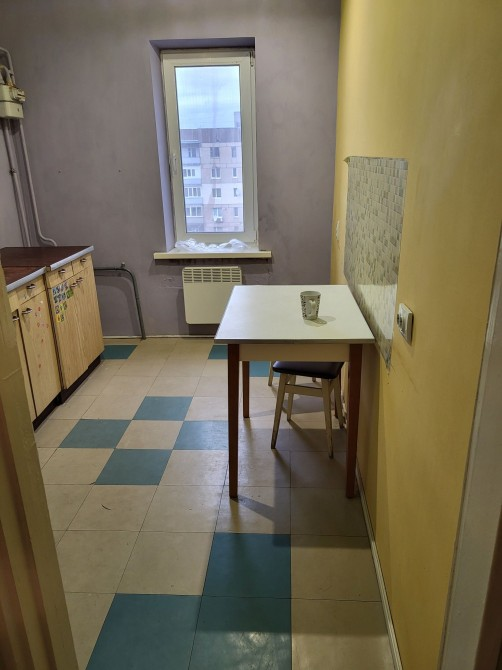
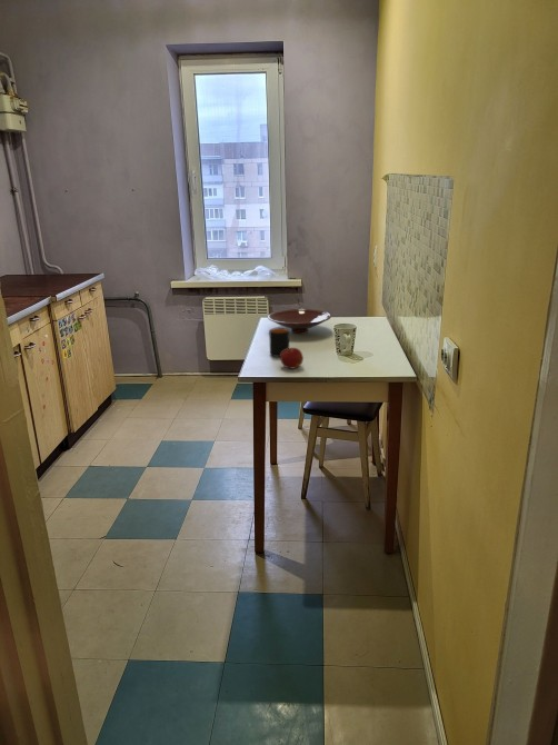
+ apple [279,347,305,369]
+ bowl [267,308,332,335]
+ mug [268,327,290,358]
